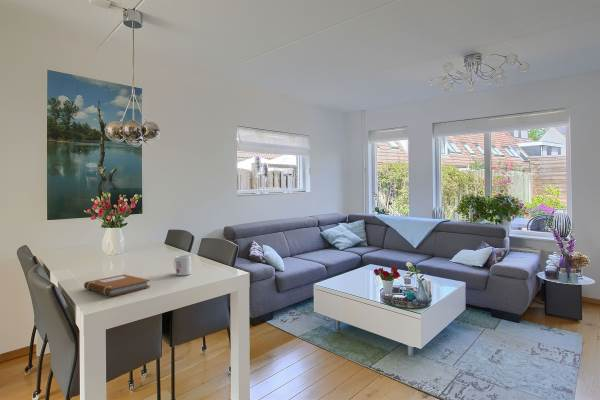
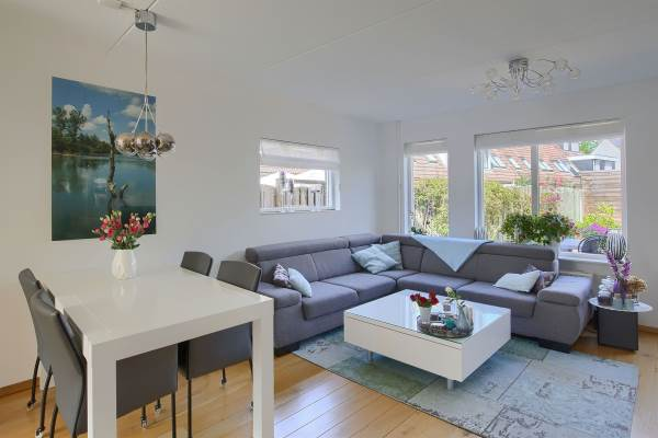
- notebook [83,273,151,297]
- mug [173,254,192,276]
